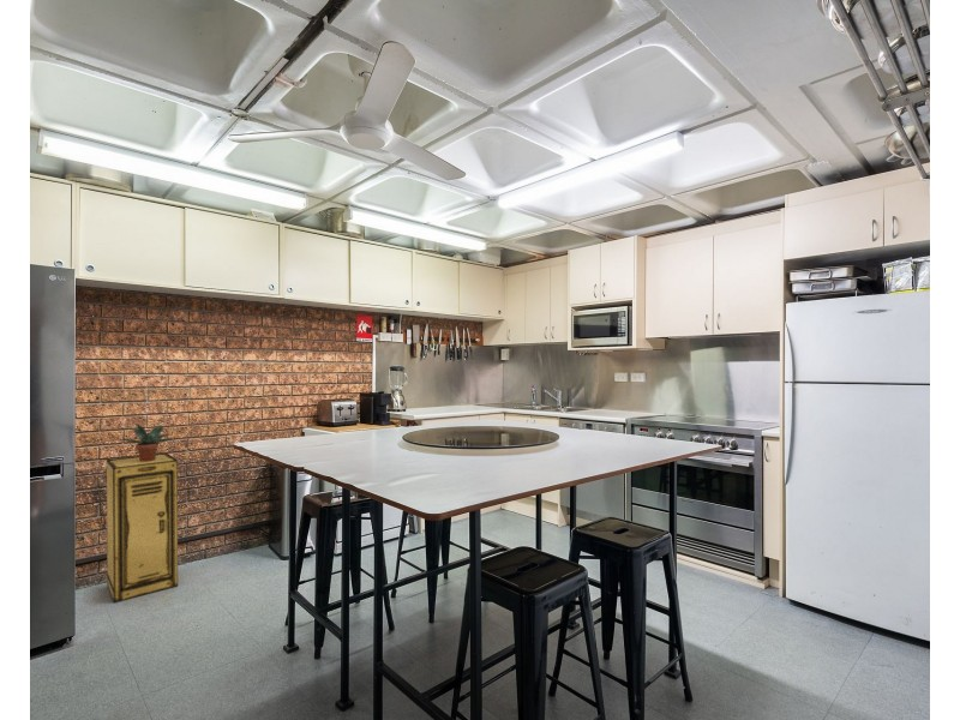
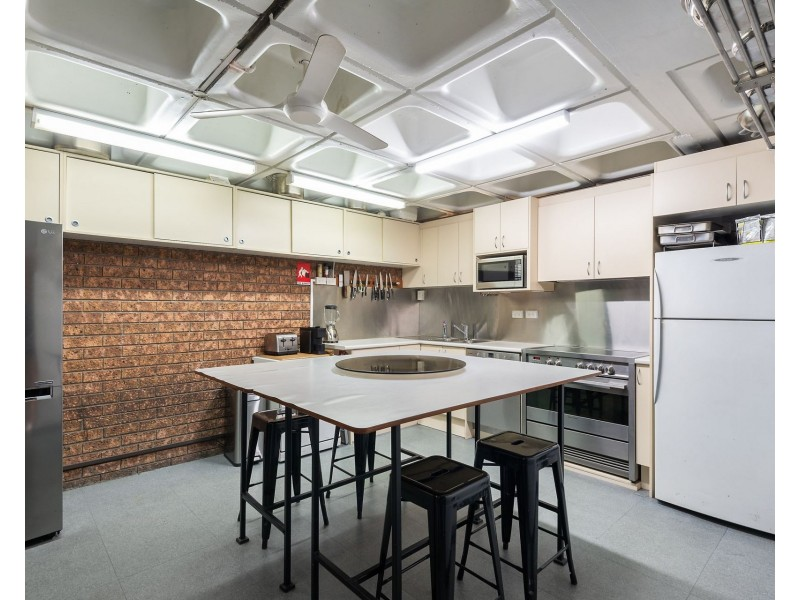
- potted plant [118,422,175,462]
- storage cabinet [106,452,179,604]
